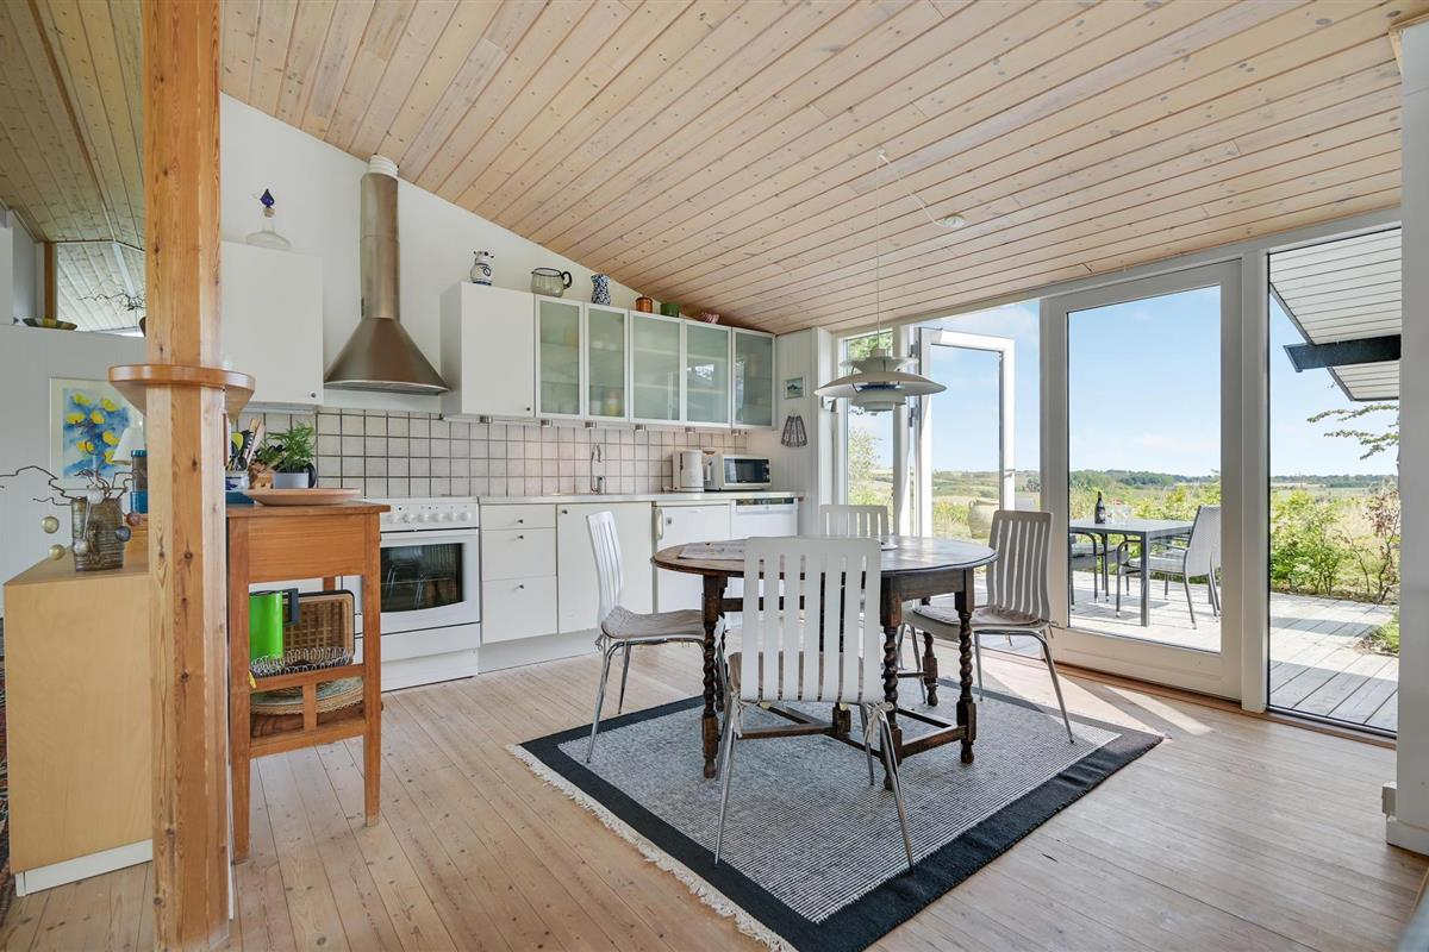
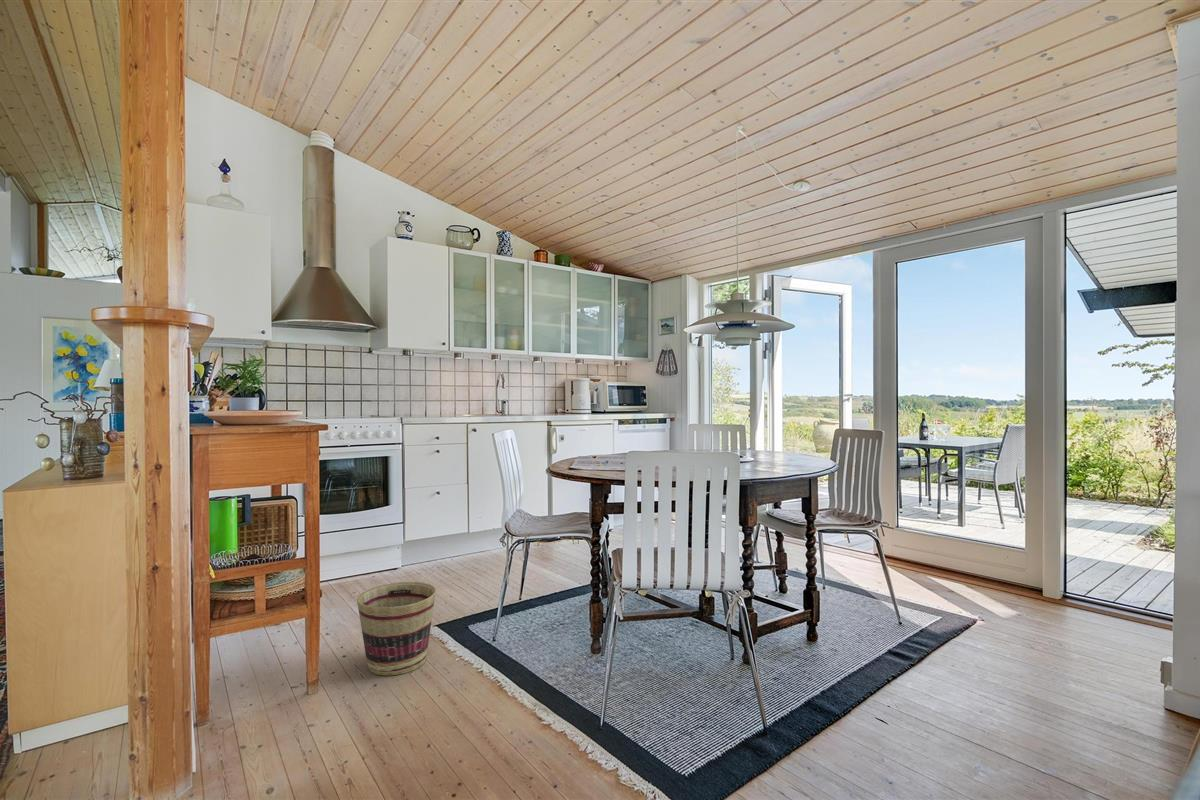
+ basket [356,581,437,677]
